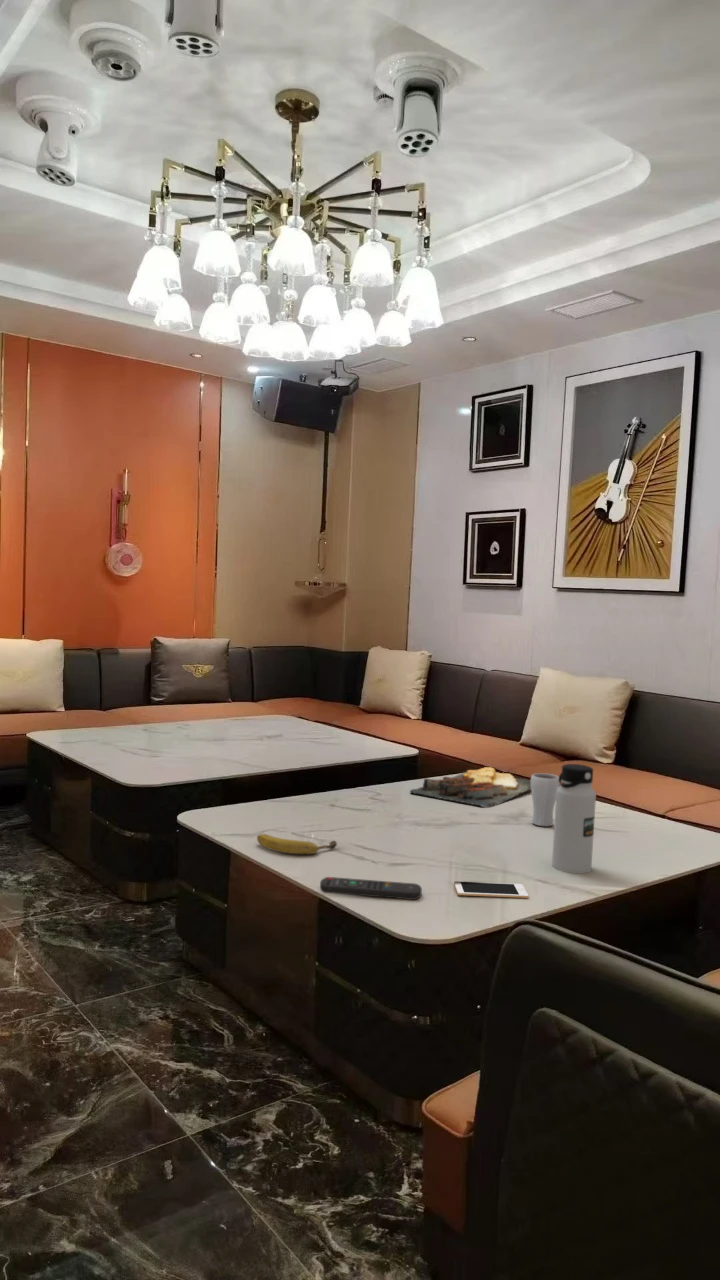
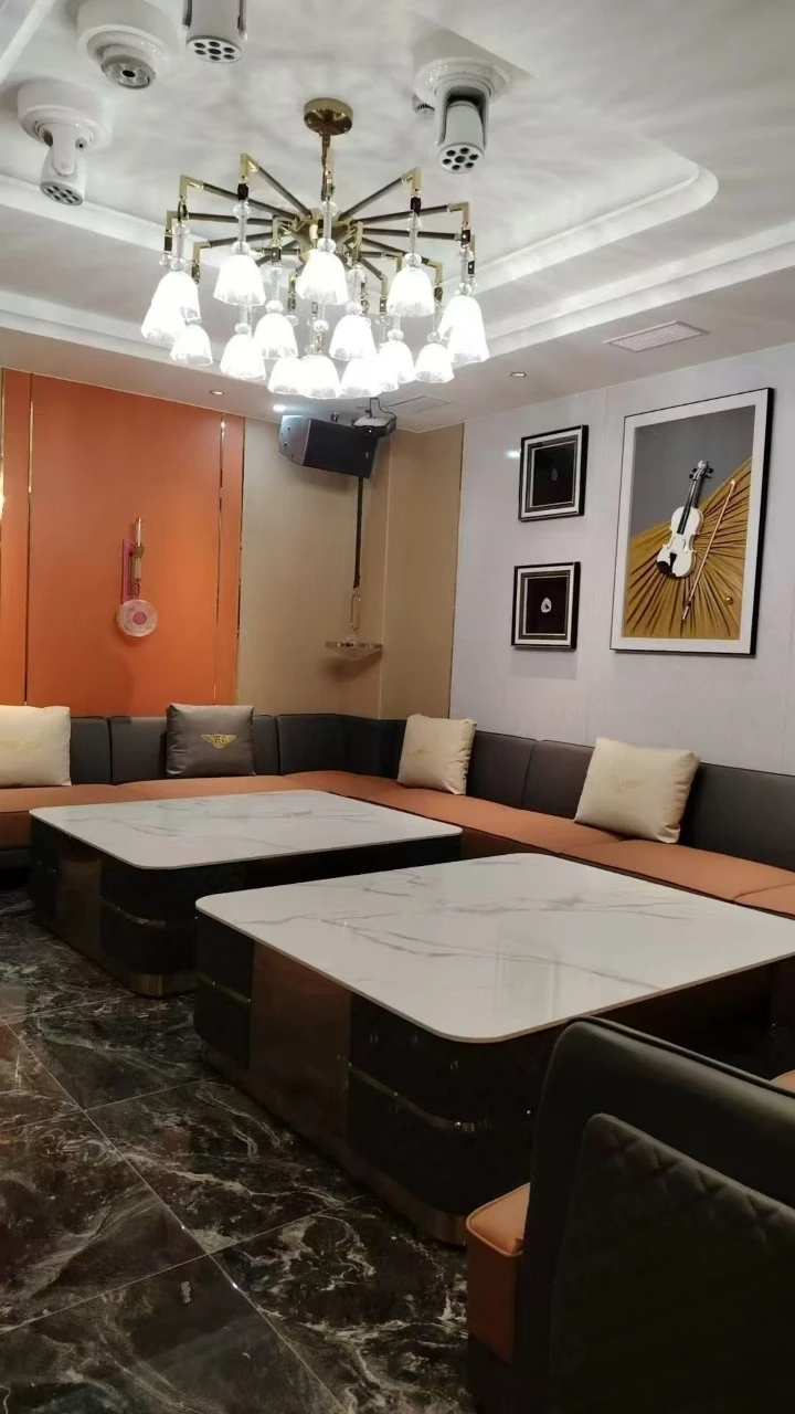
- remote control [319,876,423,901]
- drinking glass [530,772,560,827]
- food platter [409,766,531,809]
- water bottle [551,763,597,874]
- fruit [256,833,338,855]
- cell phone [453,880,529,899]
